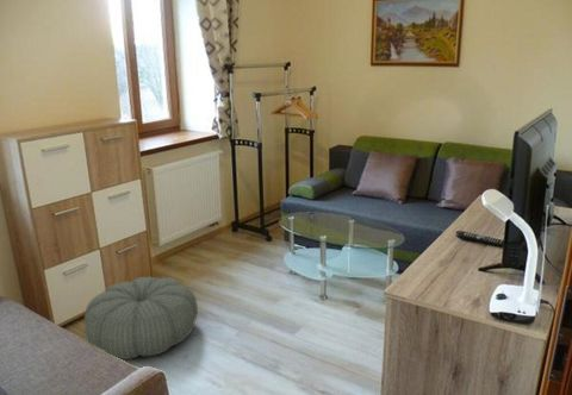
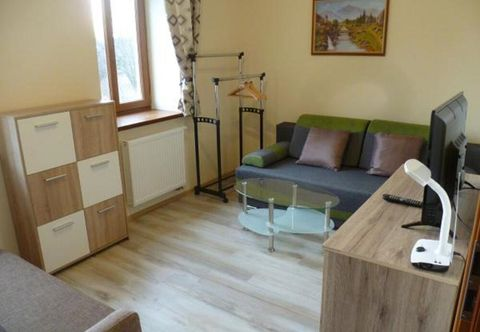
- pouf [83,276,199,360]
